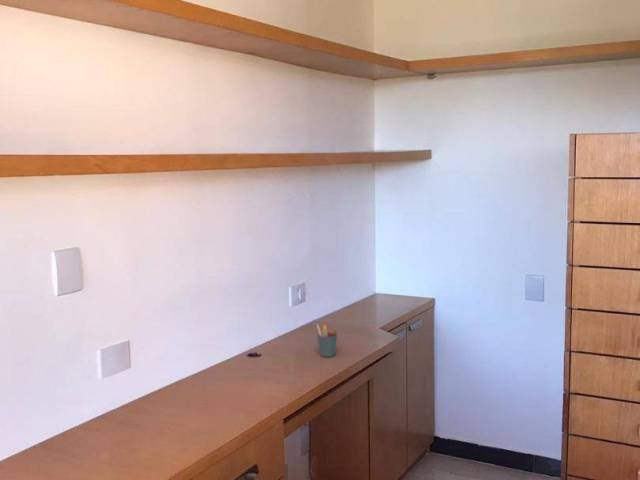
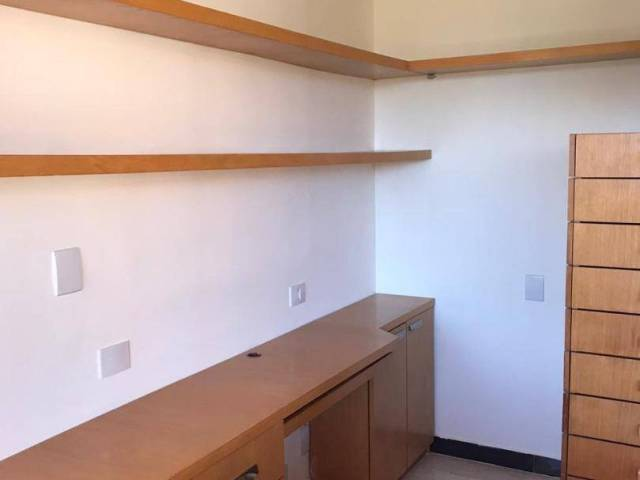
- pen holder [316,323,339,358]
